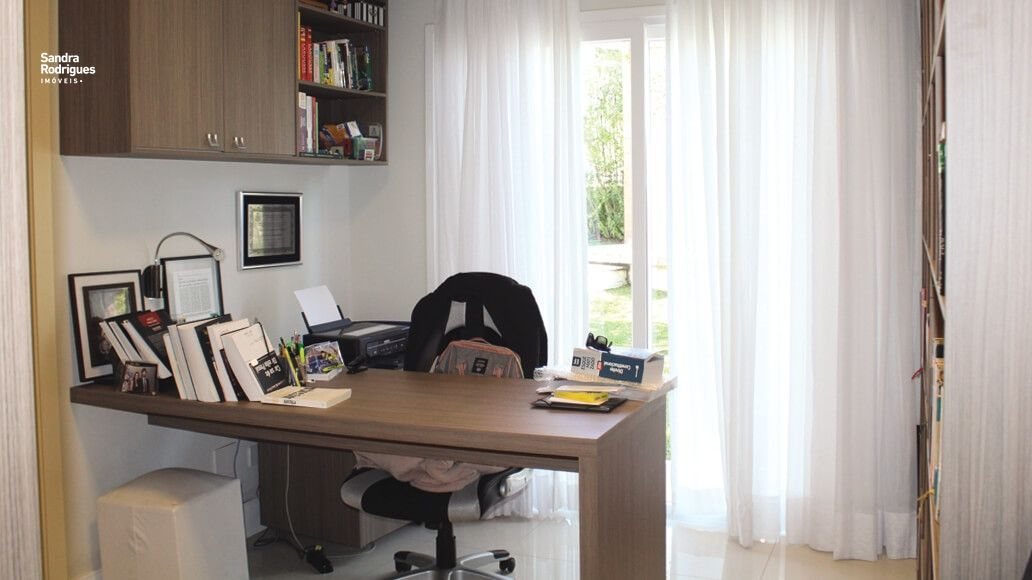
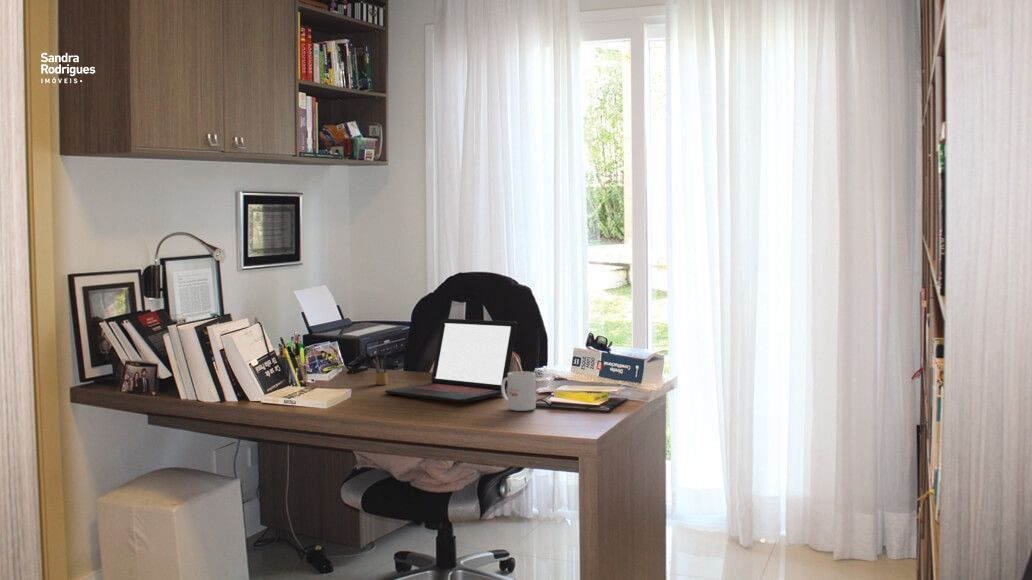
+ pencil box [372,355,391,386]
+ mug [501,371,537,412]
+ laptop [384,318,518,404]
